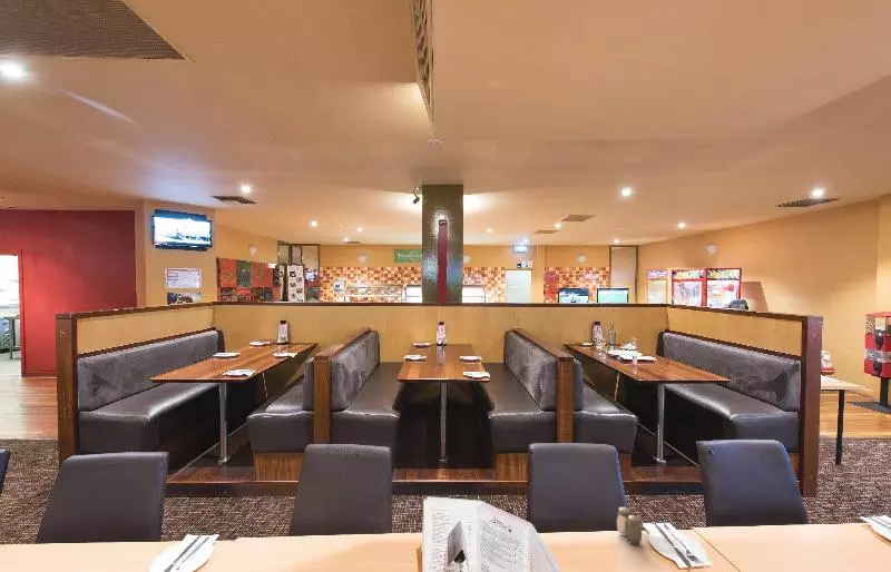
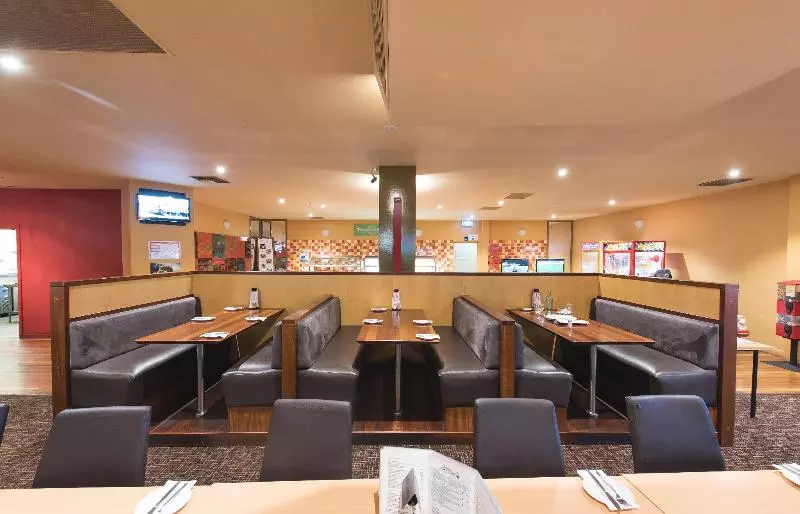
- salt and pepper shaker [616,506,643,546]
